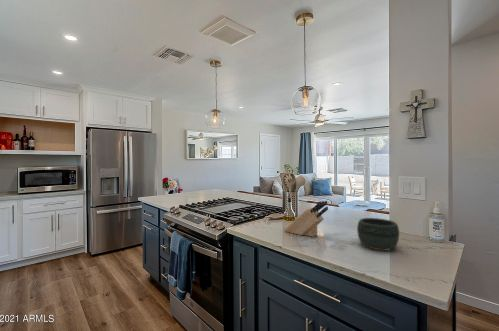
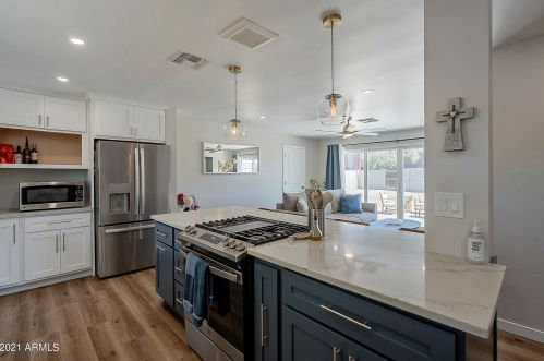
- knife block [284,200,329,238]
- bowl [356,217,400,251]
